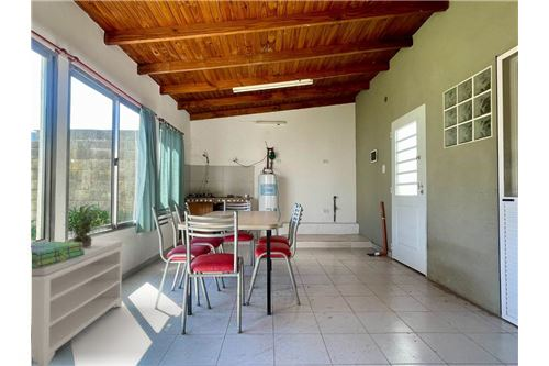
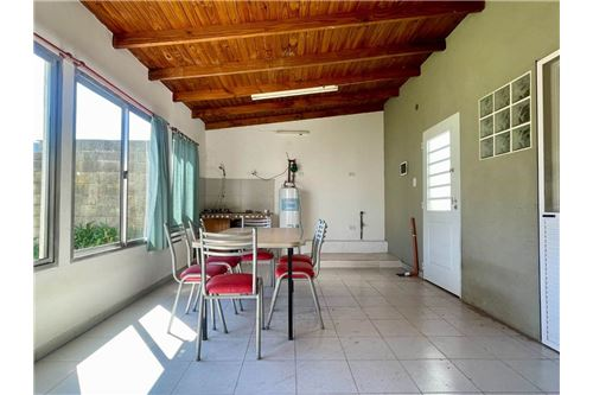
- stack of books [31,241,85,268]
- potted plant [63,202,107,248]
- bench [31,240,127,366]
